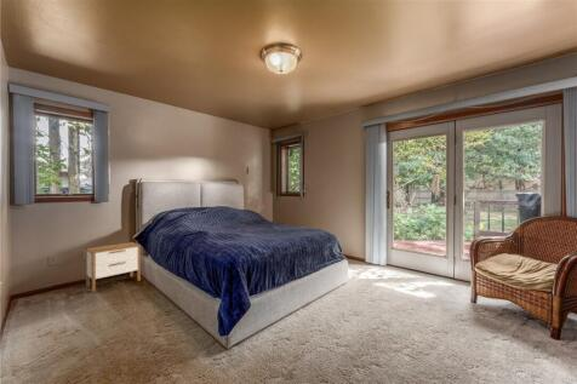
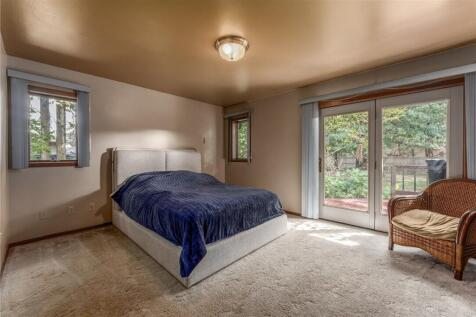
- nightstand [85,241,142,293]
